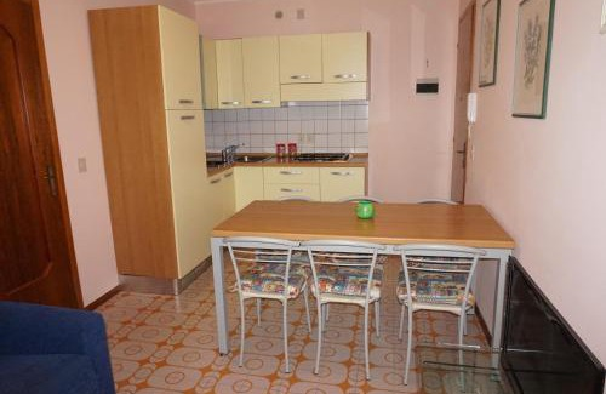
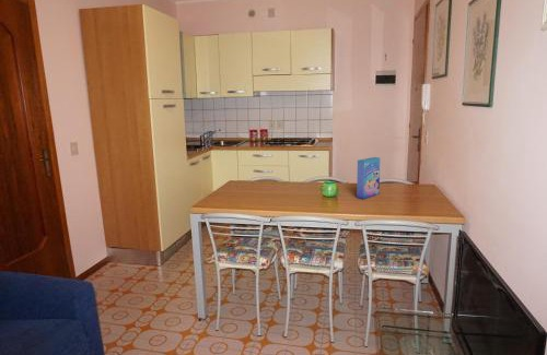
+ cereal box [356,156,381,200]
